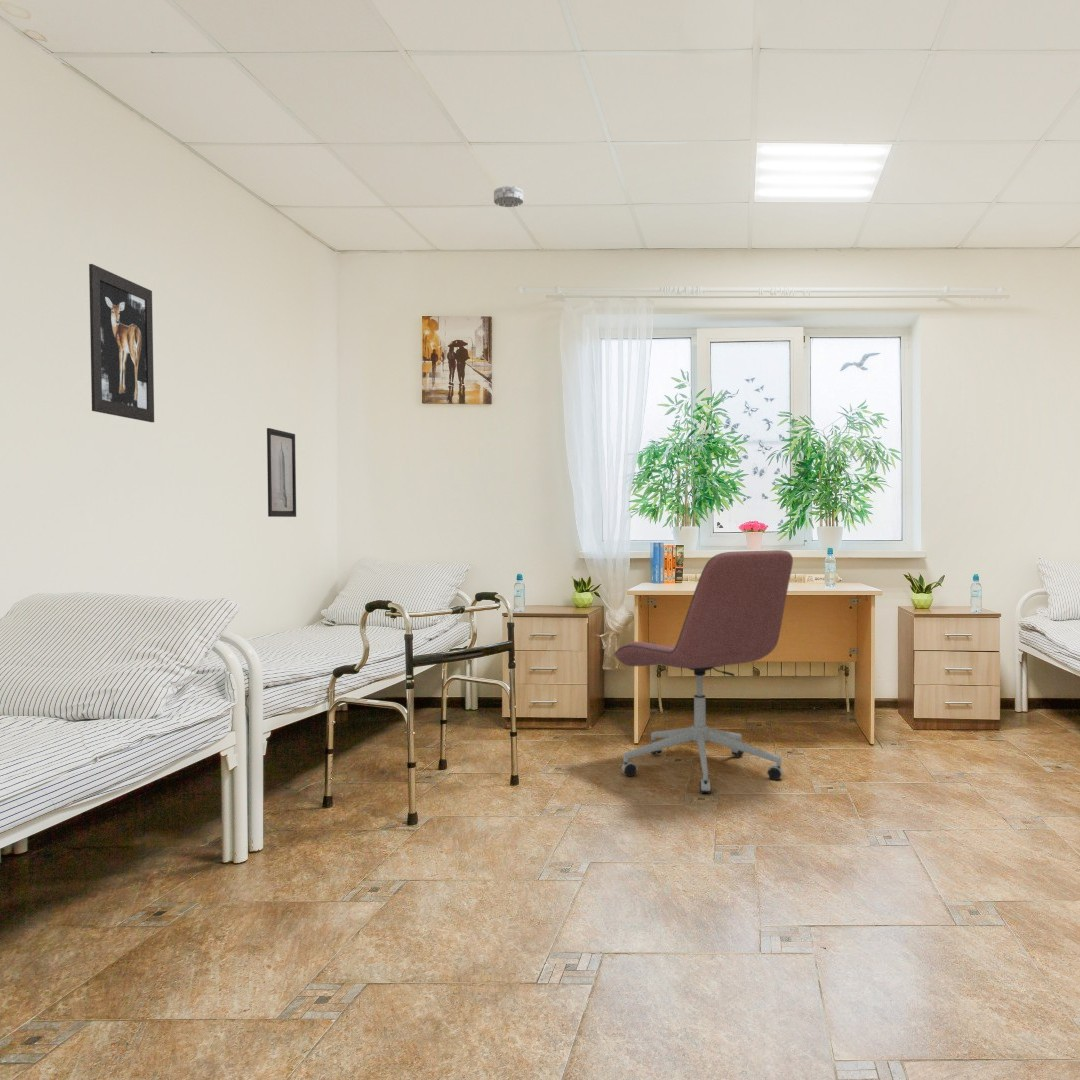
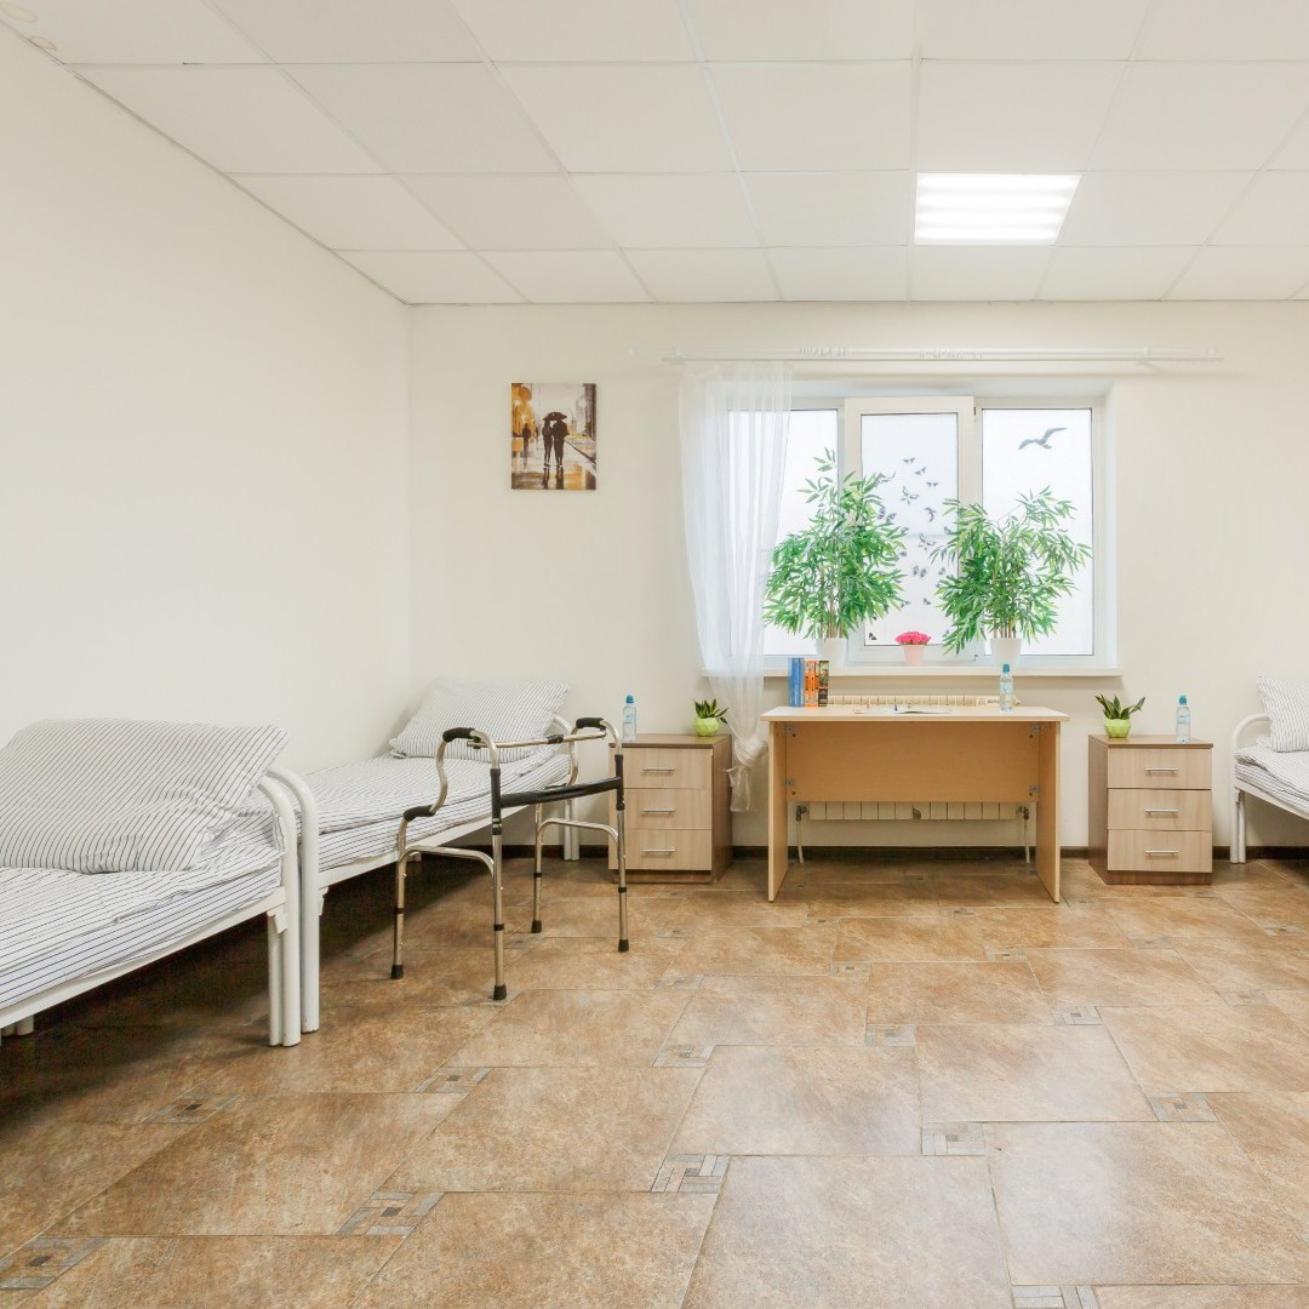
- wall art [266,427,297,518]
- smoke detector [493,185,524,208]
- office chair [614,549,794,795]
- wall art [88,263,155,423]
